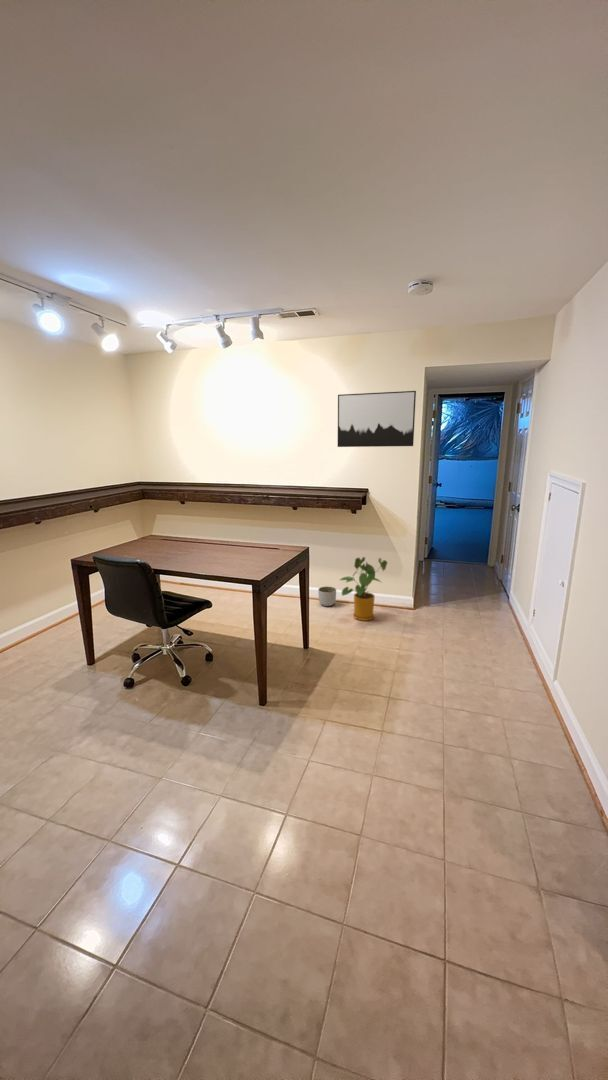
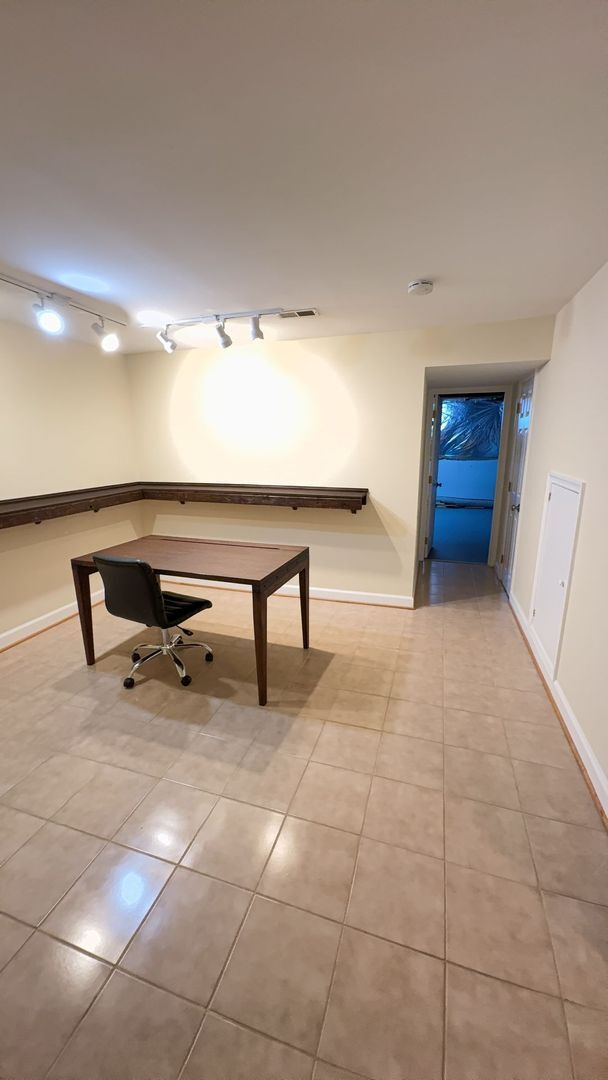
- planter [317,585,337,607]
- house plant [339,556,388,622]
- wall art [337,390,417,448]
